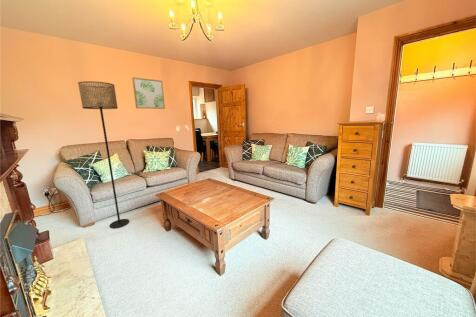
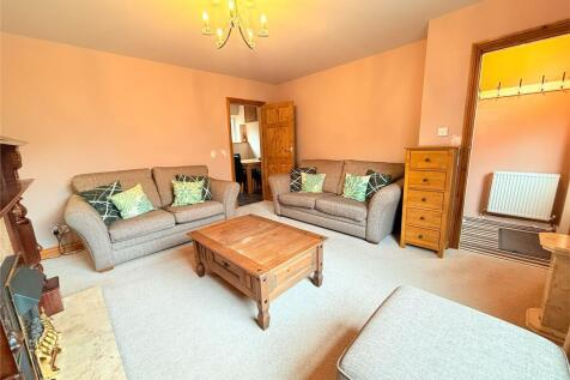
- wall art [131,76,166,110]
- floor lamp [77,80,130,229]
